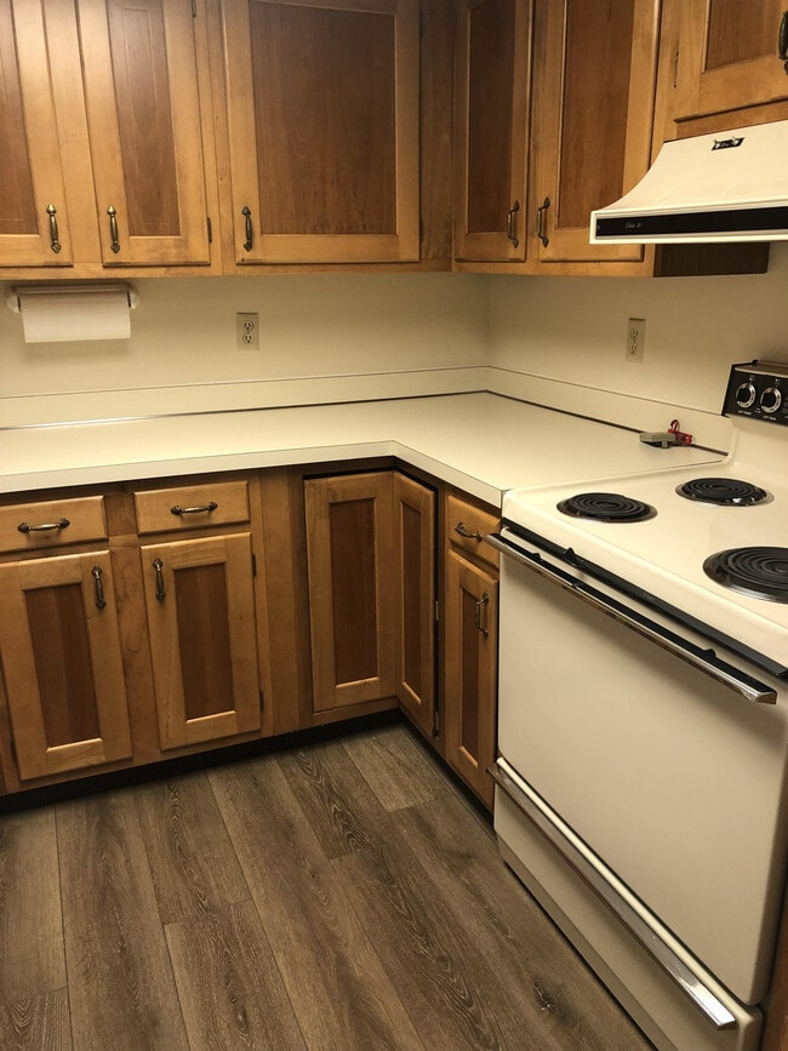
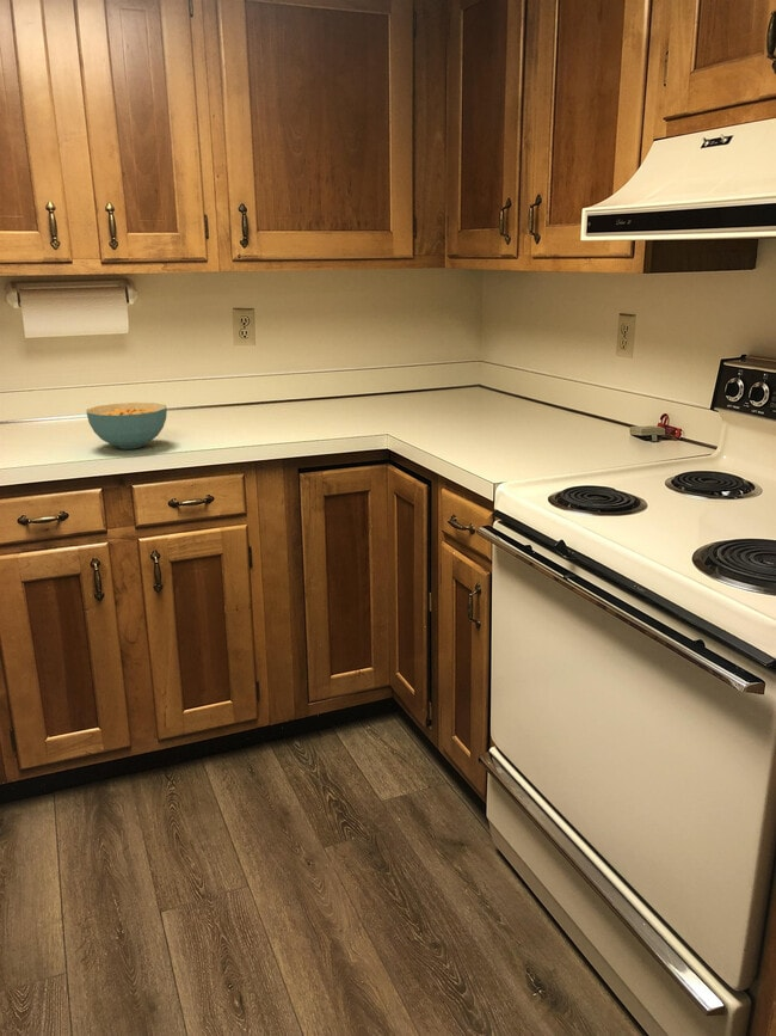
+ cereal bowl [86,401,168,450]
